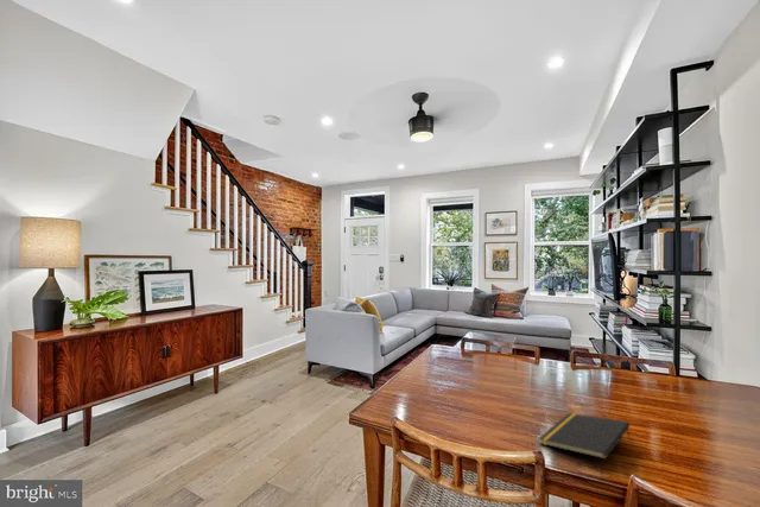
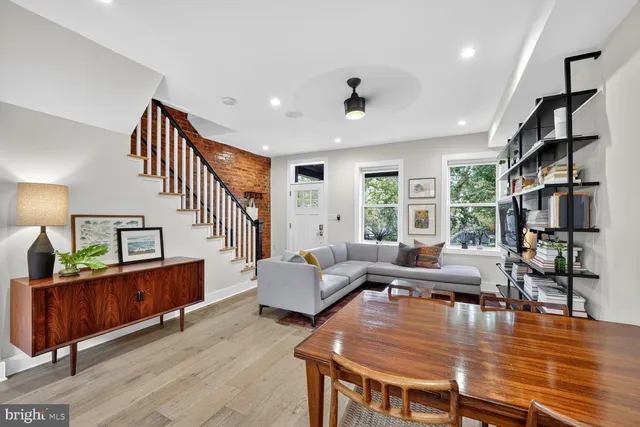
- notepad [537,412,631,461]
